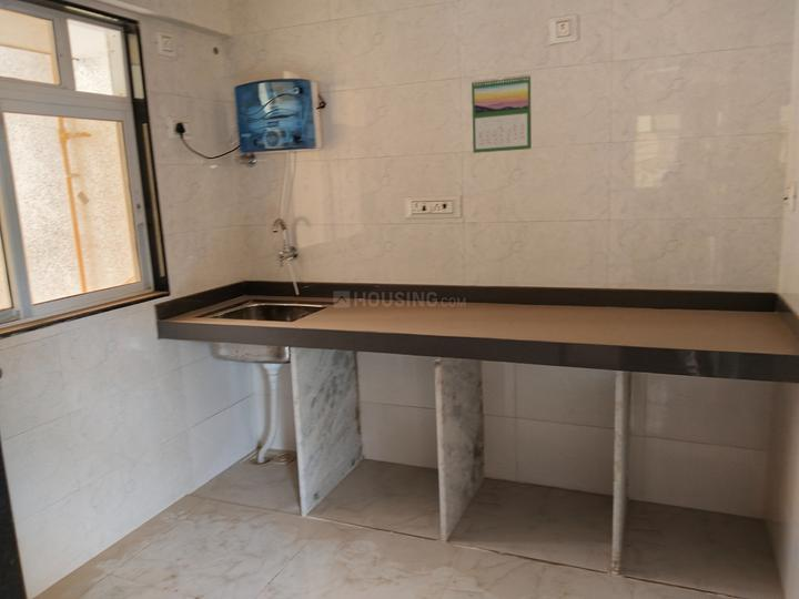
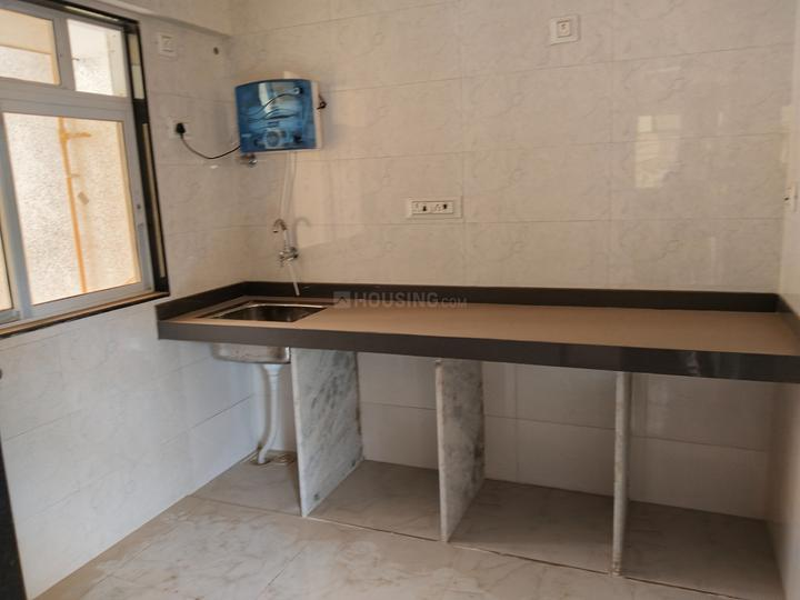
- calendar [471,73,533,154]
